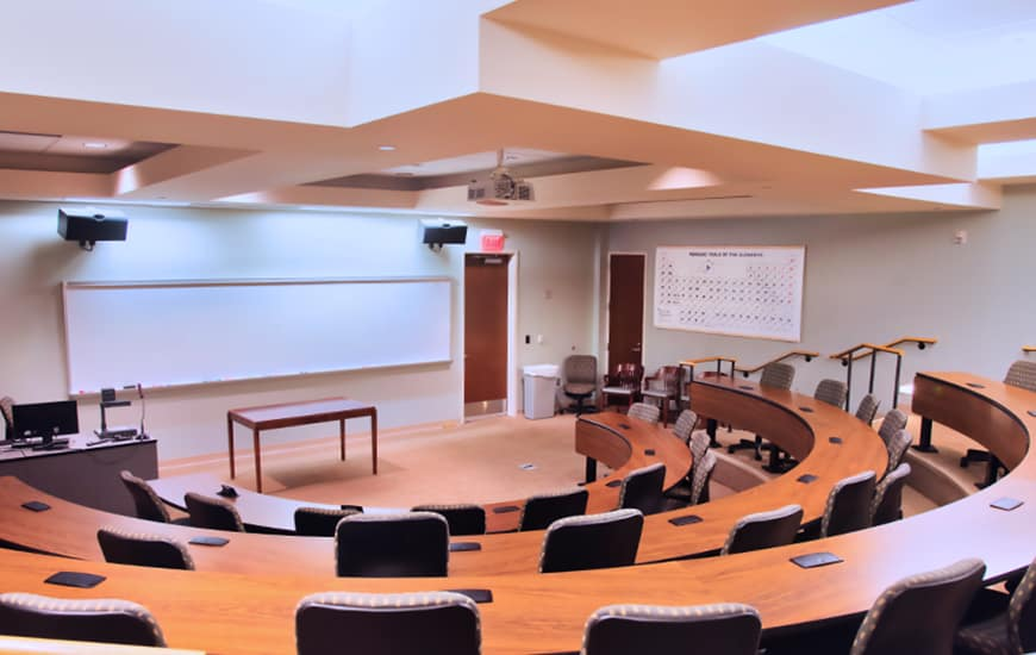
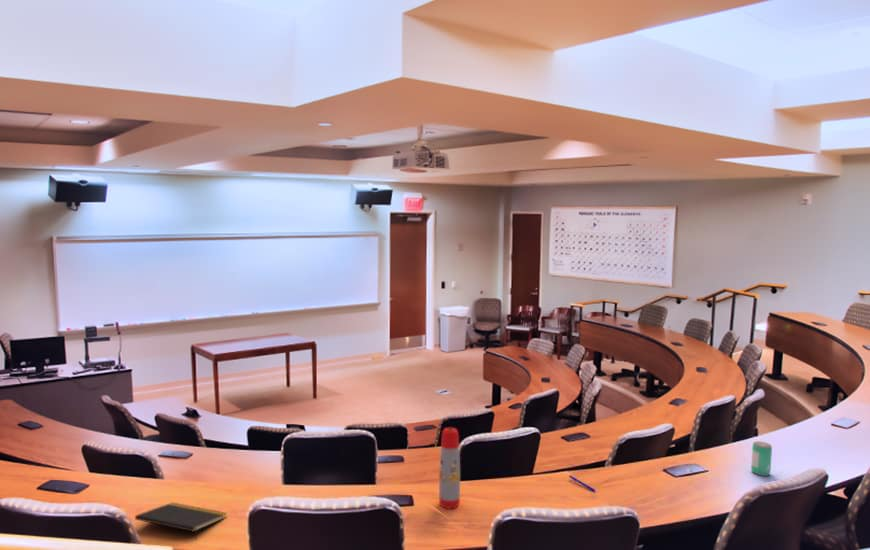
+ notepad [134,502,228,541]
+ beverage can [750,440,773,477]
+ pen [568,474,596,492]
+ water bottle [438,427,461,510]
